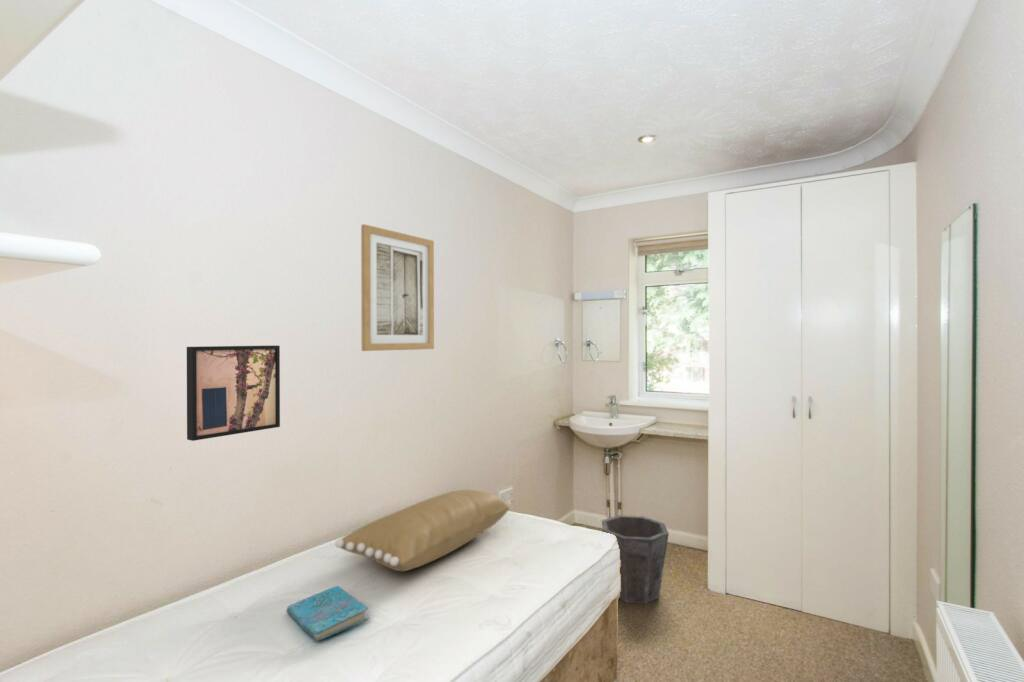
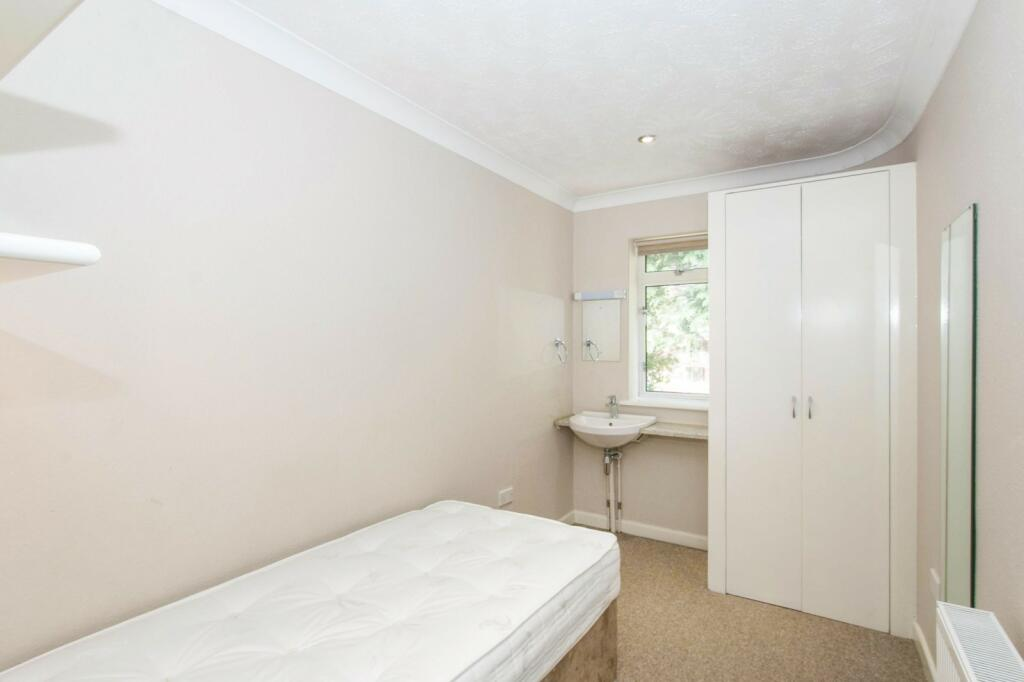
- pillow [334,489,513,572]
- cover [285,585,370,642]
- wall art [360,223,435,352]
- wall art [186,345,281,442]
- waste bin [601,514,670,605]
